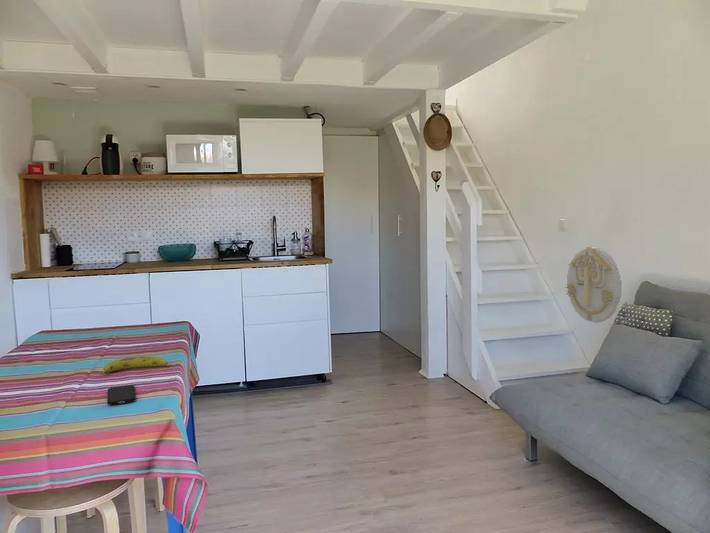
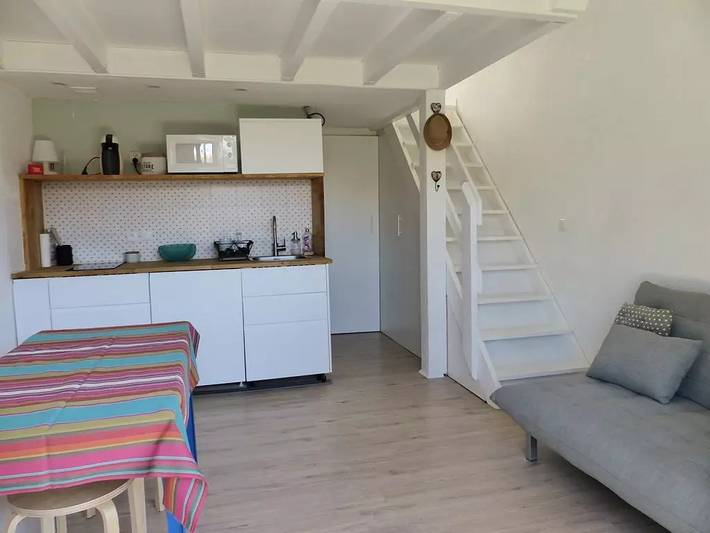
- wall decoration [564,246,622,324]
- fruit [101,355,169,376]
- smartphone [106,384,137,406]
